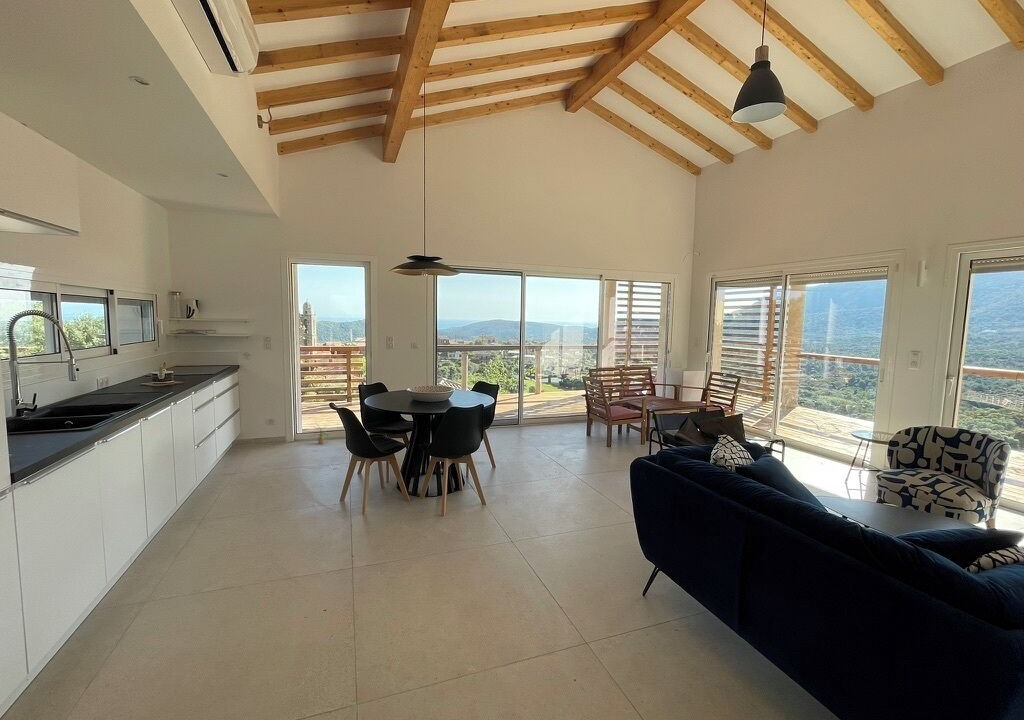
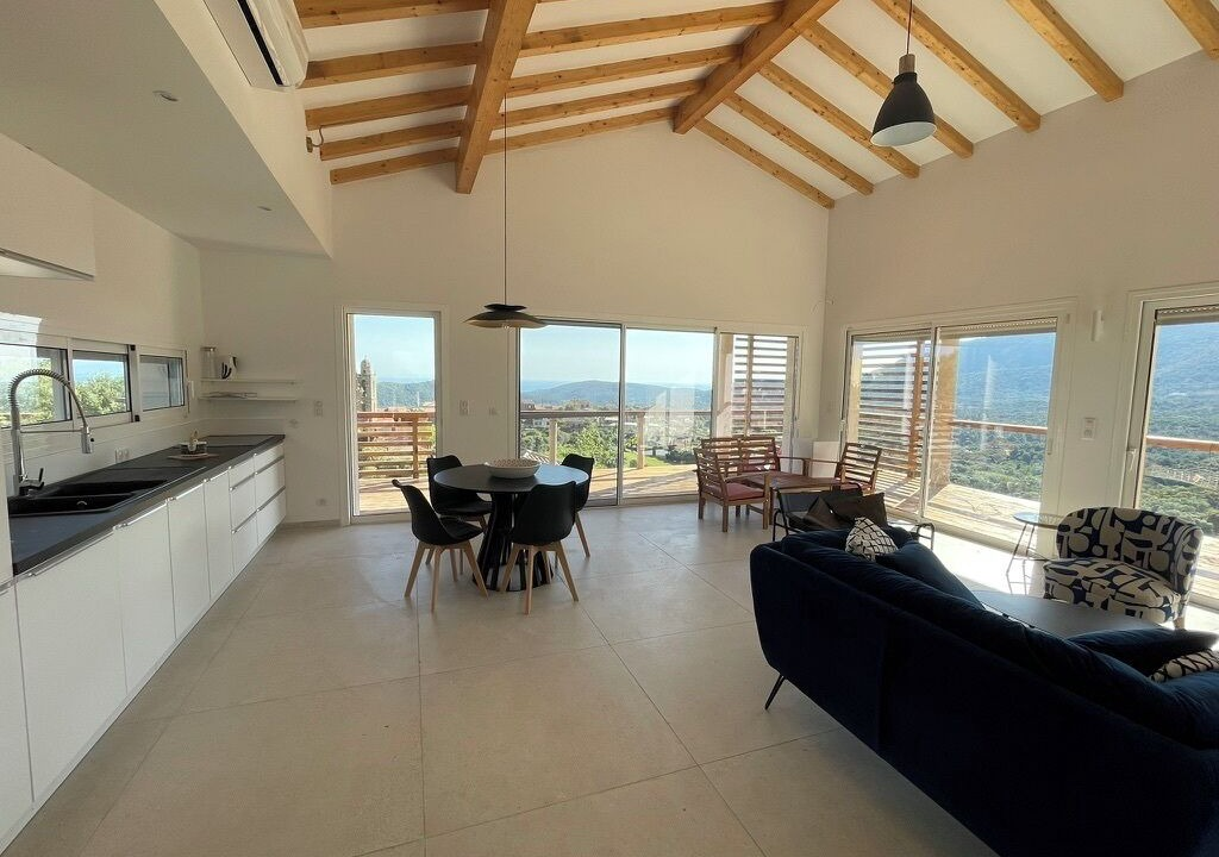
- potted plant [309,422,329,445]
